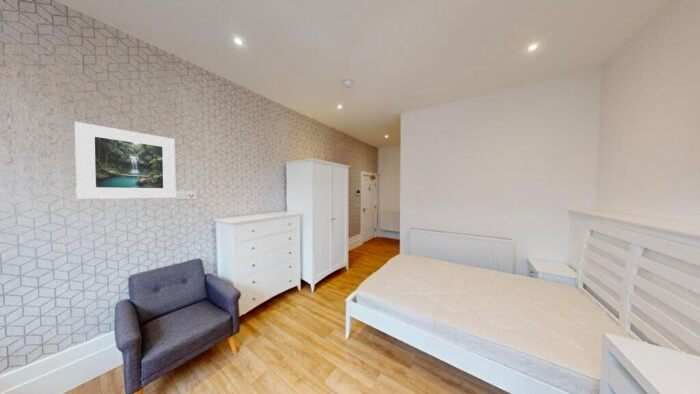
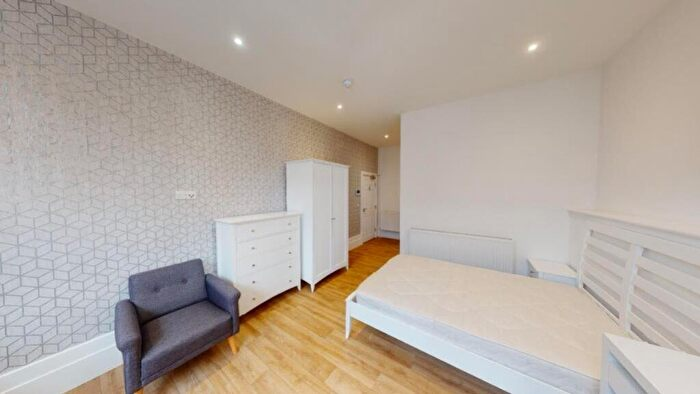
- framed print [74,121,176,200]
